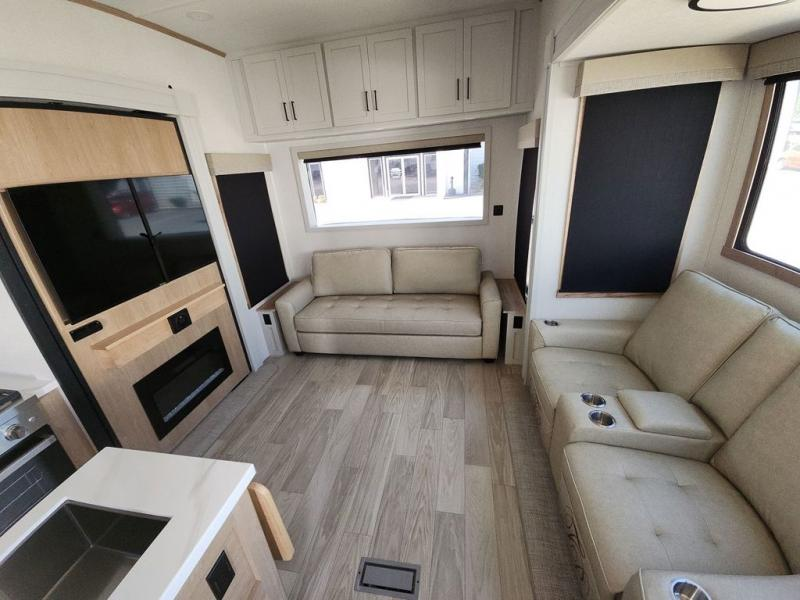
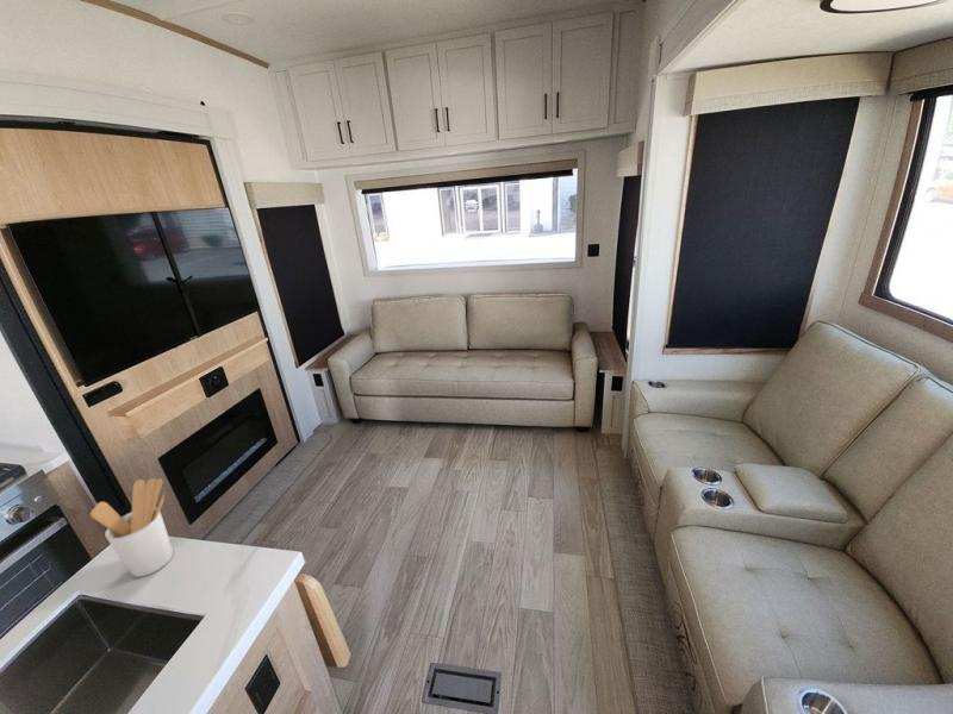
+ utensil holder [89,477,175,578]
